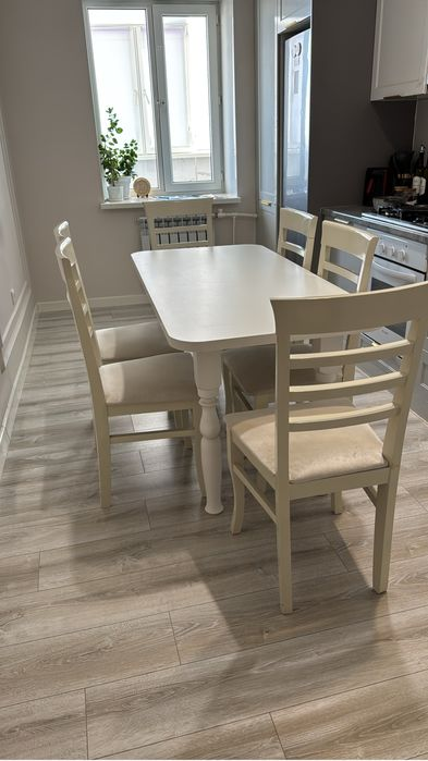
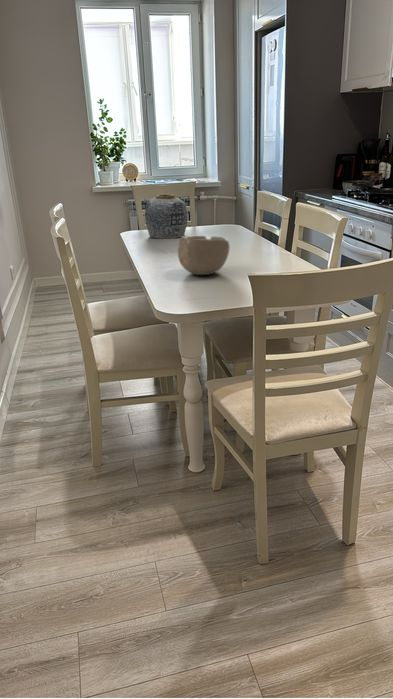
+ bowl [177,235,231,276]
+ vase [144,193,188,239]
